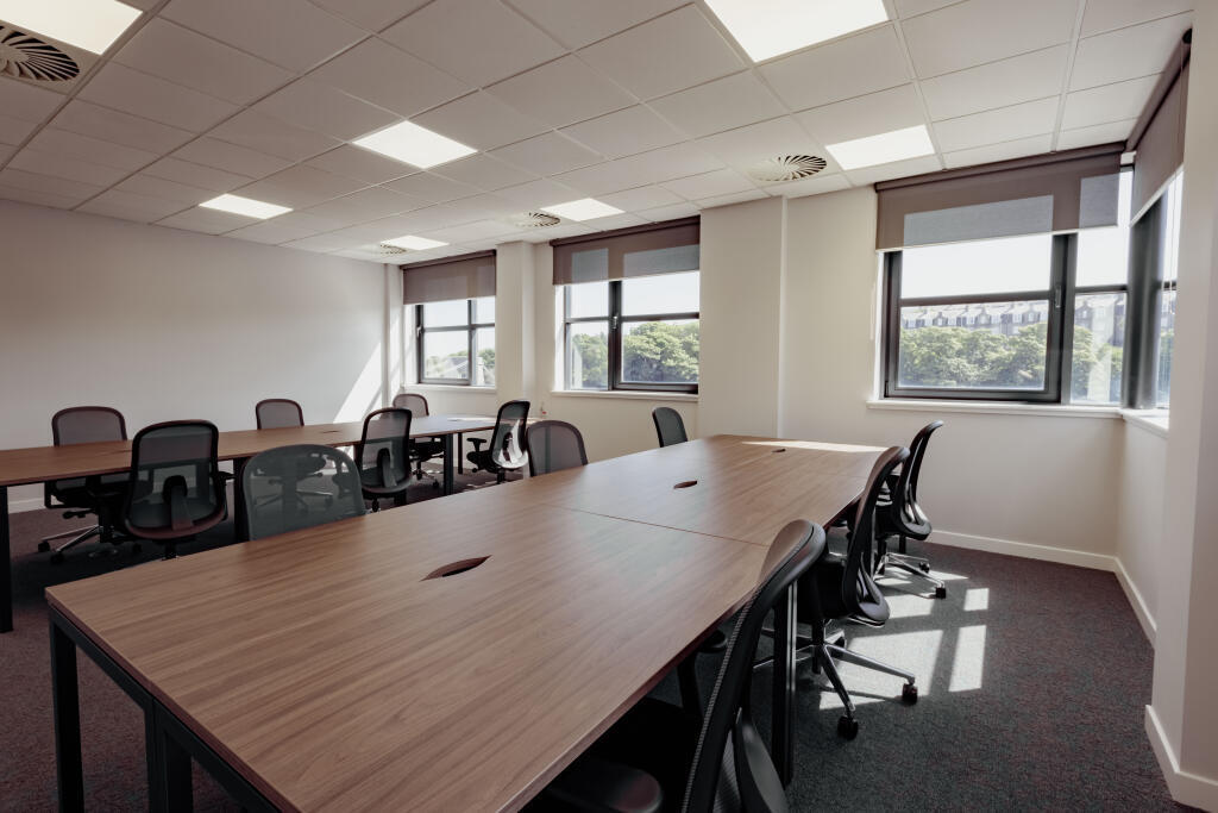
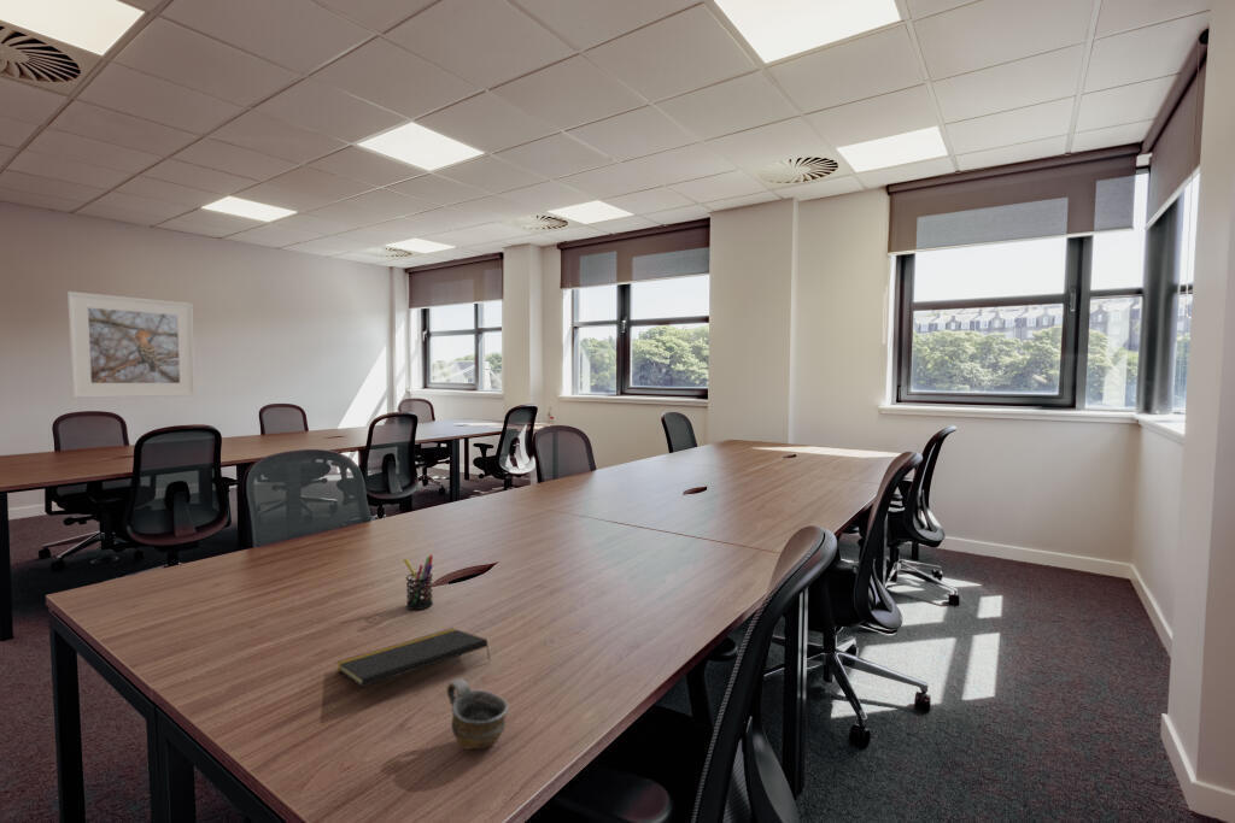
+ pen holder [403,554,434,611]
+ cup [445,678,510,749]
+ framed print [66,290,197,399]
+ notepad [335,627,492,688]
